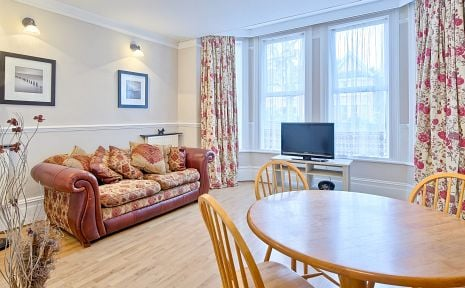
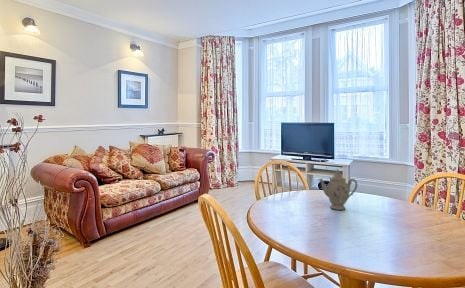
+ chinaware [317,169,358,211]
